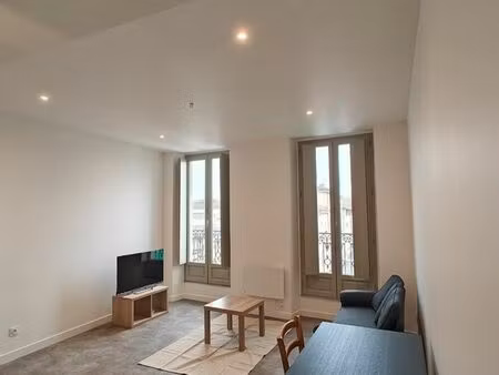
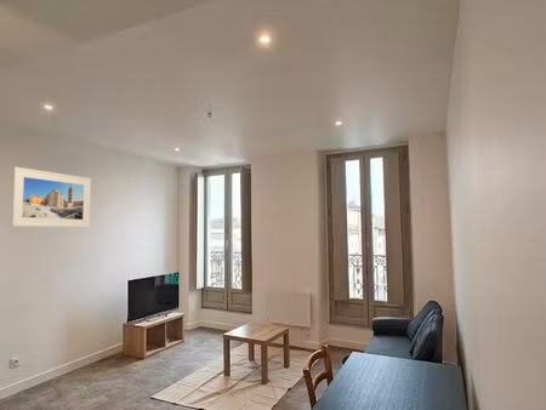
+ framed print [11,166,92,228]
